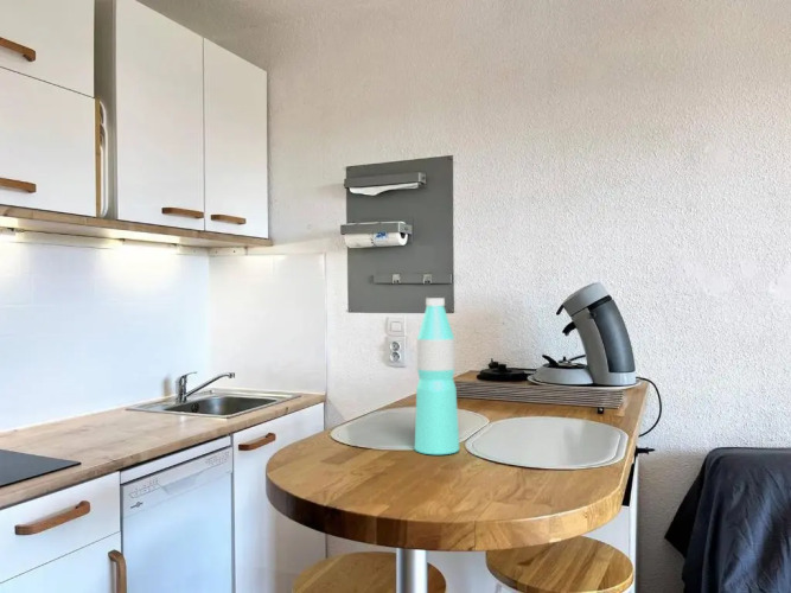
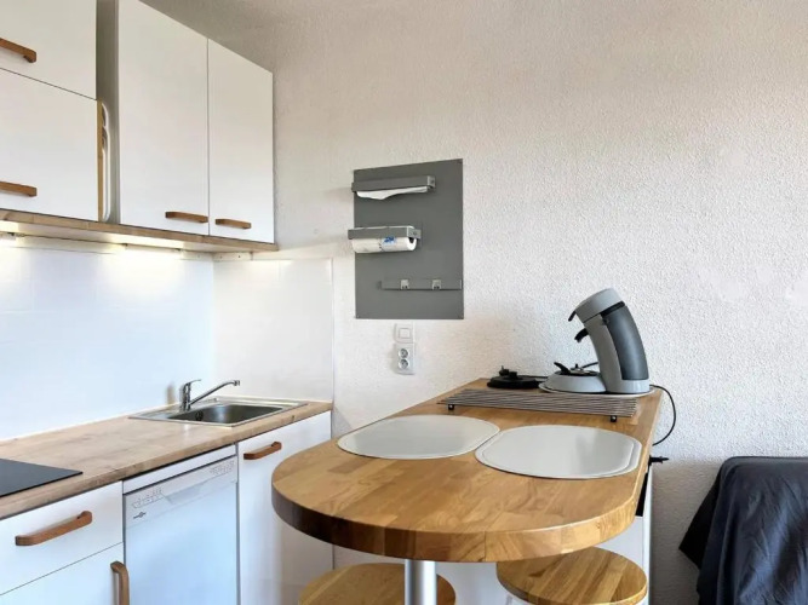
- water bottle [414,296,460,455]
